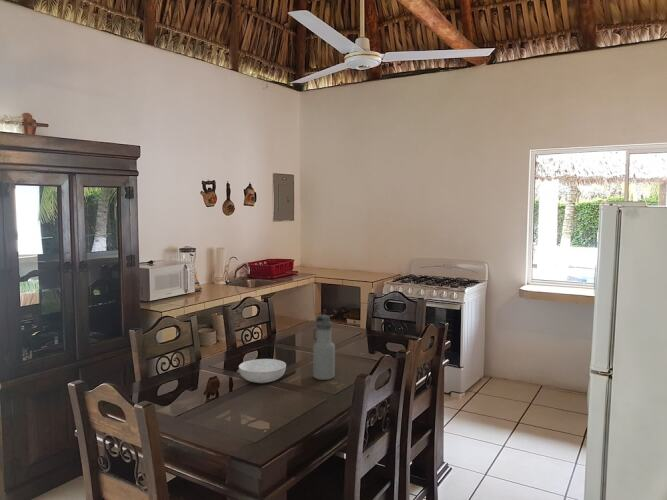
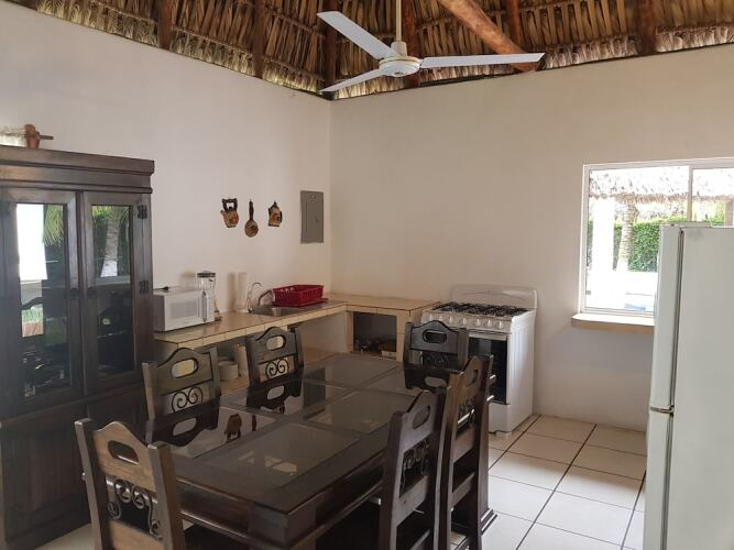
- water bottle [312,314,336,381]
- serving bowl [238,358,287,384]
